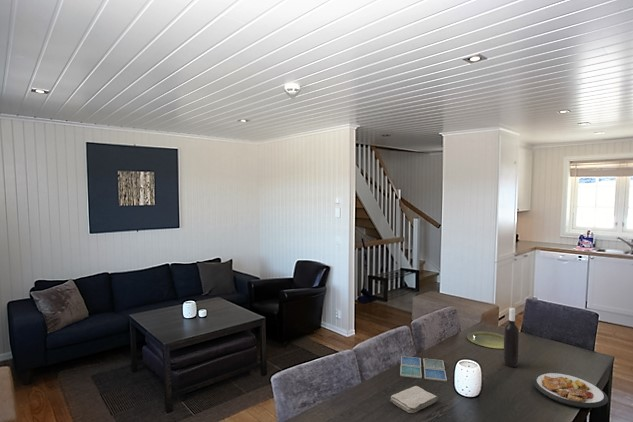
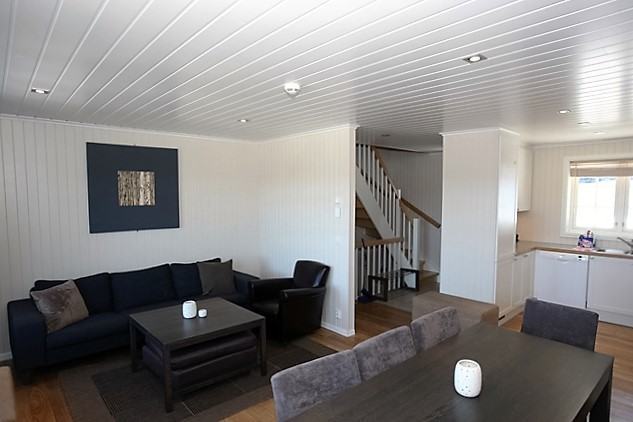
- plate [466,330,504,350]
- washcloth [389,385,439,414]
- plate [532,372,609,409]
- drink coaster [399,355,448,382]
- wine bottle [502,307,520,368]
